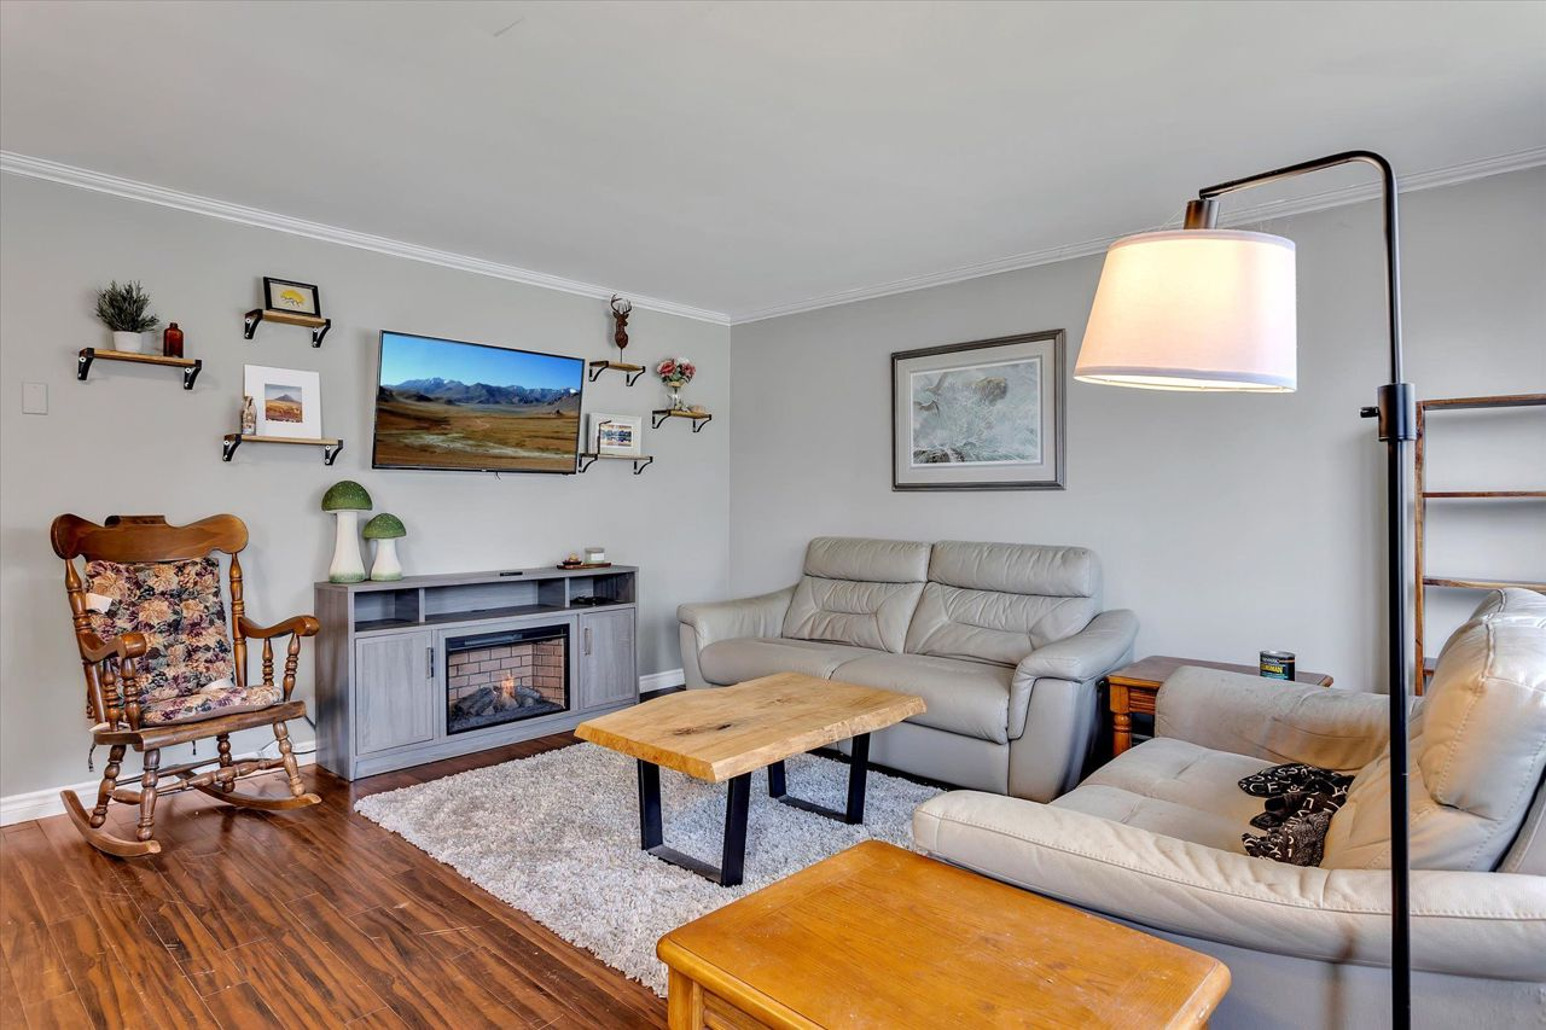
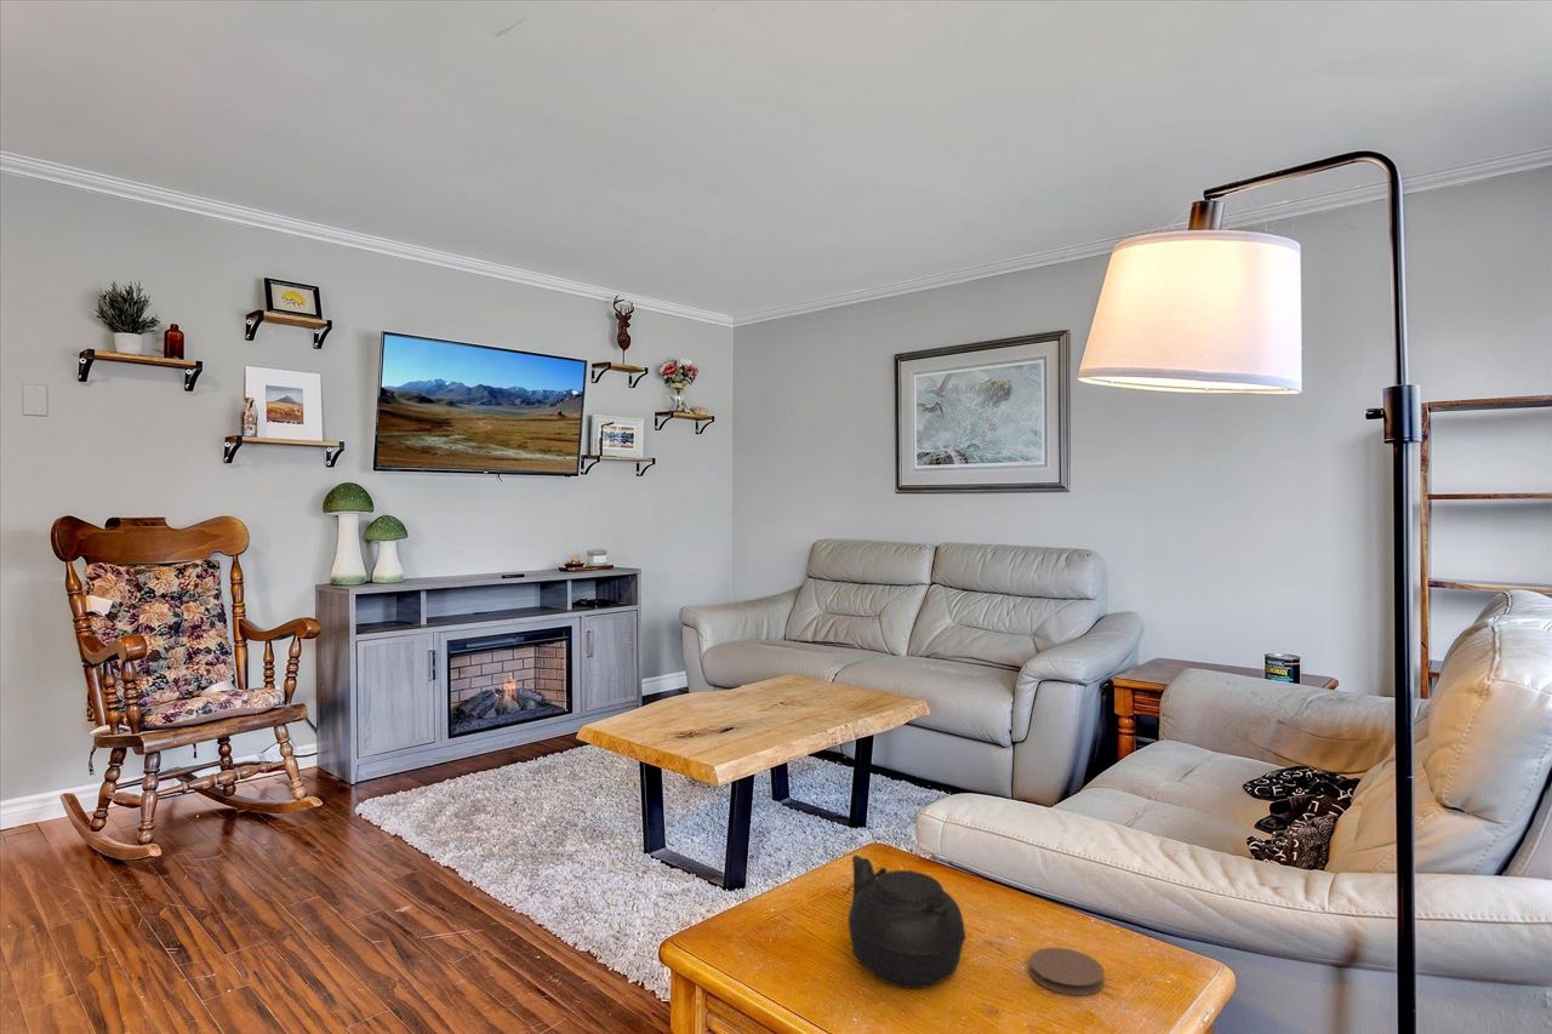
+ teapot [841,855,966,989]
+ coaster [1028,947,1106,996]
